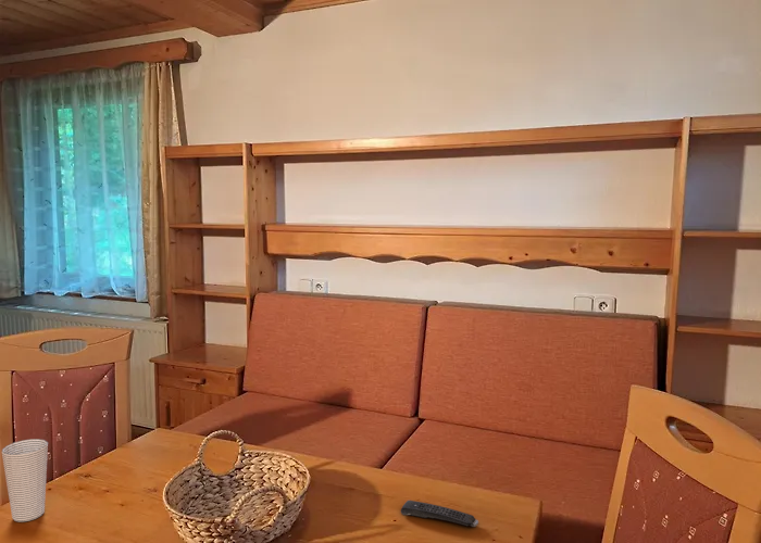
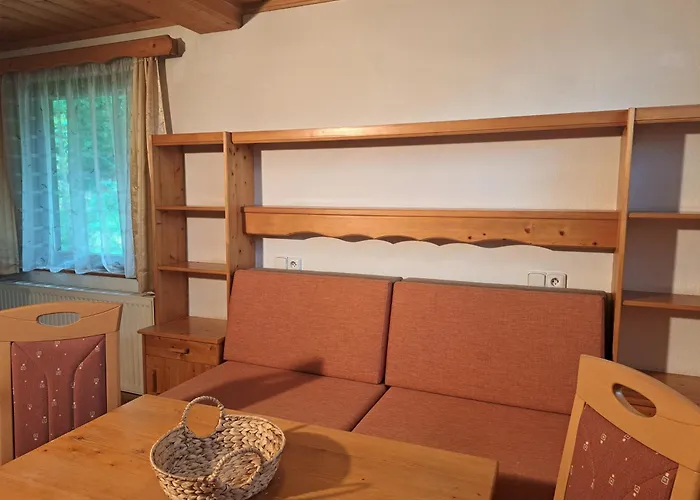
- remote control [400,500,479,528]
- cup [1,438,49,522]
